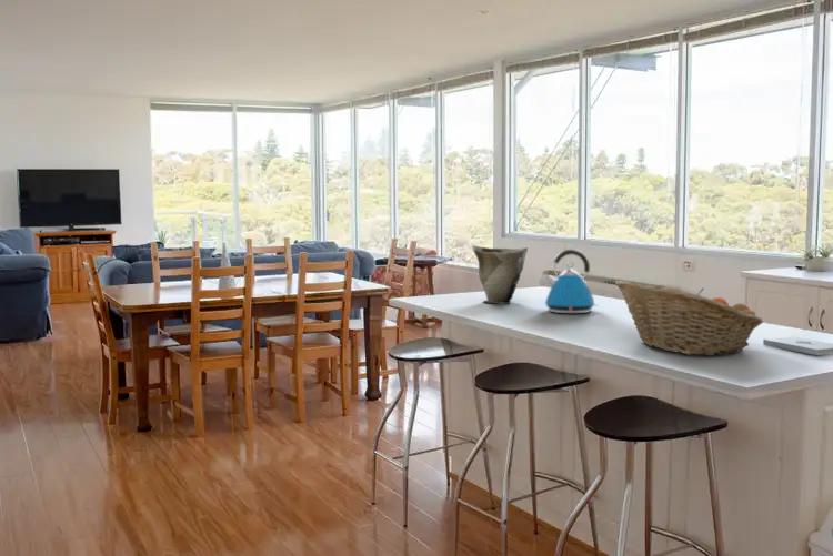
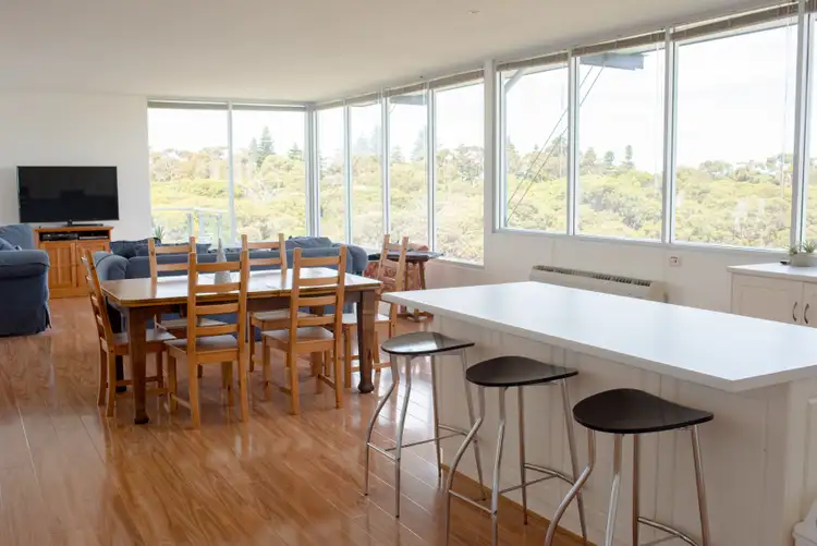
- vase [471,244,529,305]
- kettle [543,249,600,314]
- notepad [762,336,833,356]
- fruit basket [614,280,764,356]
